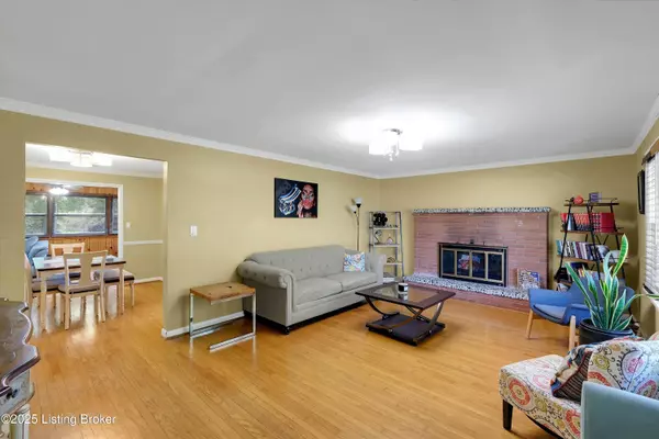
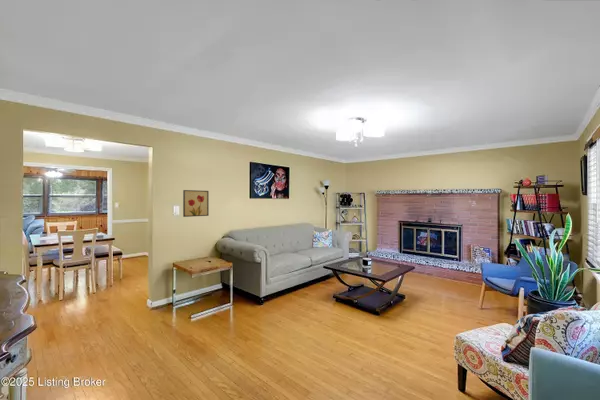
+ wall art [182,189,210,218]
